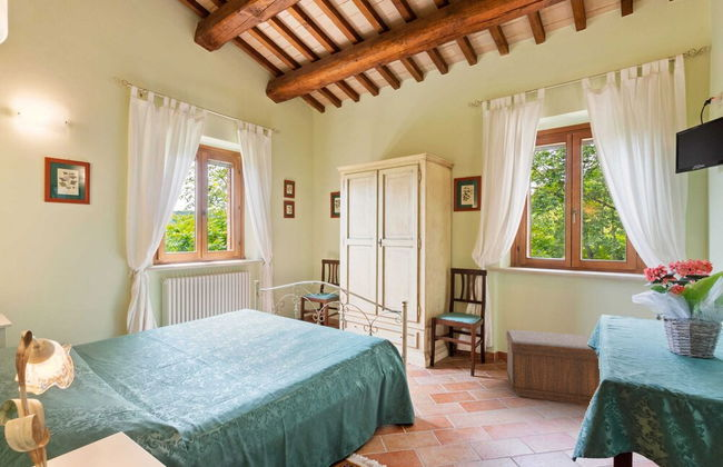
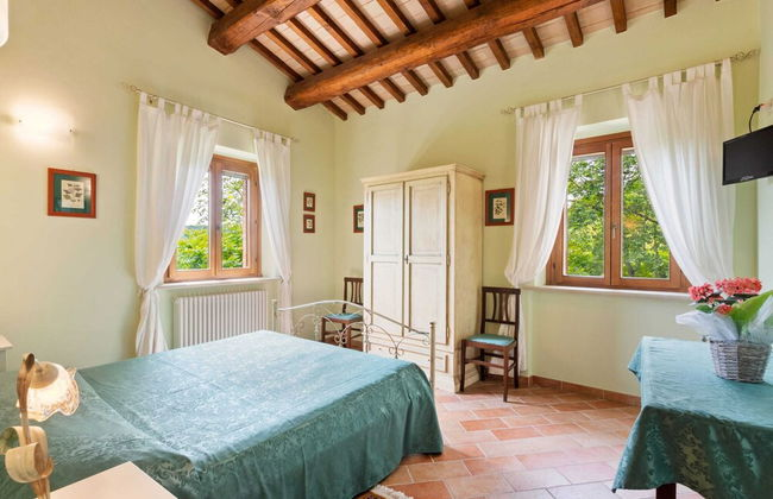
- bench [505,329,600,406]
